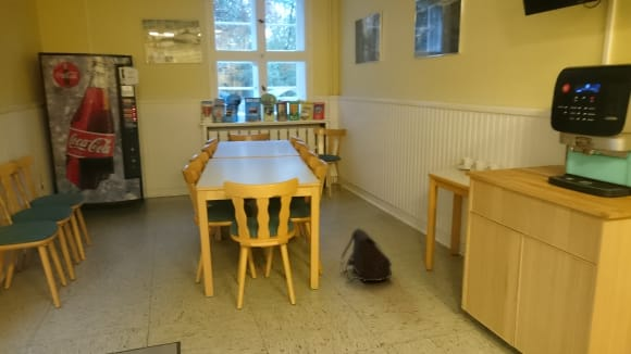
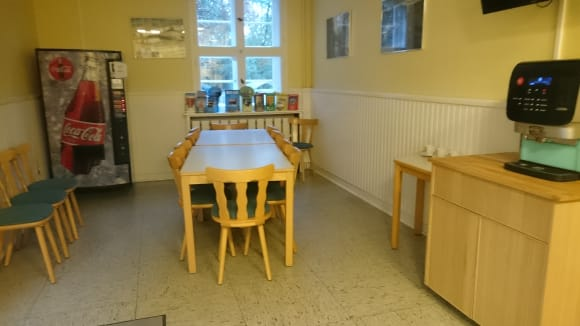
- satchel [339,227,393,282]
